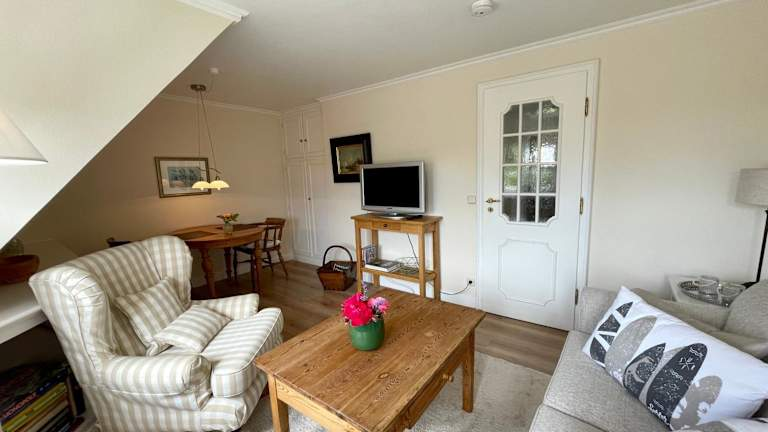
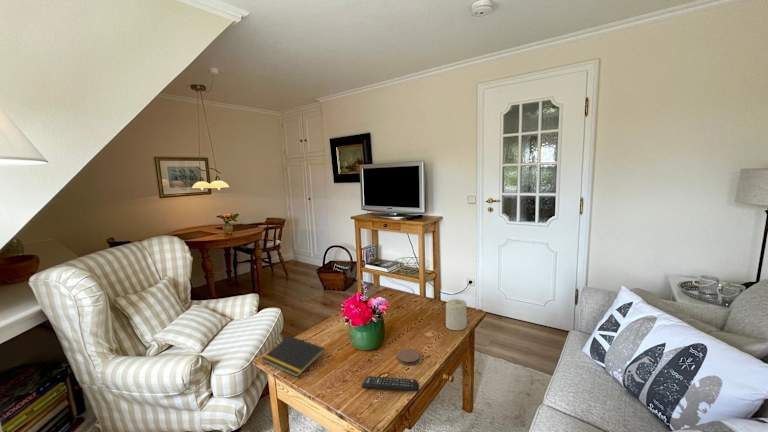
+ candle [445,298,468,331]
+ coaster [396,348,421,366]
+ remote control [361,375,420,393]
+ notepad [260,334,326,378]
